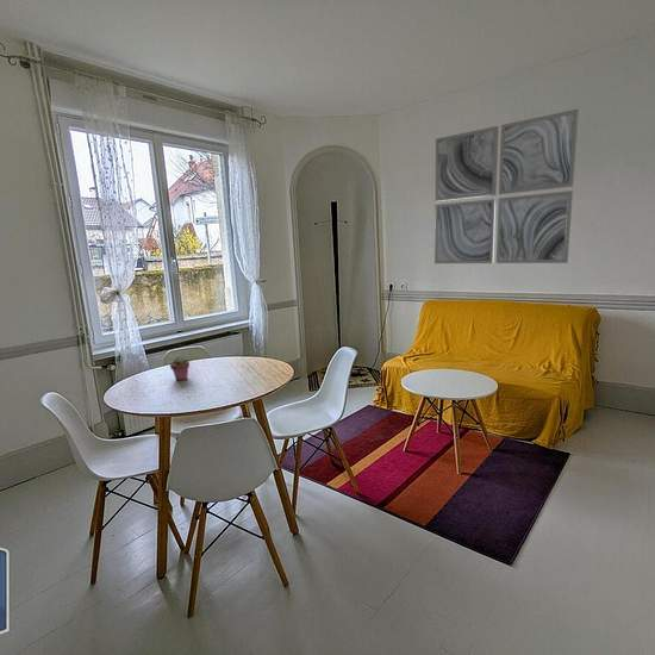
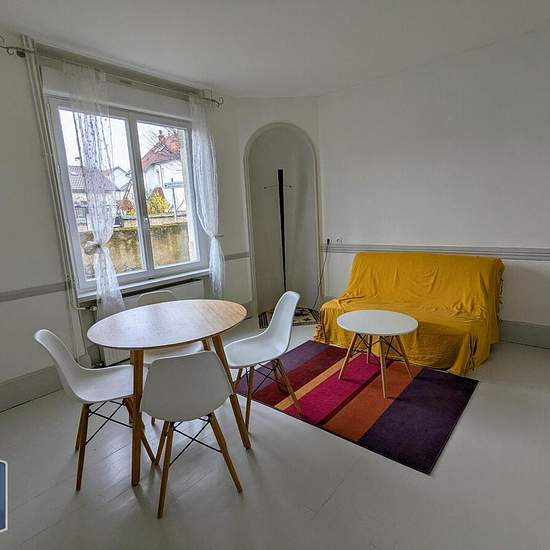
- potted succulent [169,355,191,381]
- wall art [433,108,580,264]
